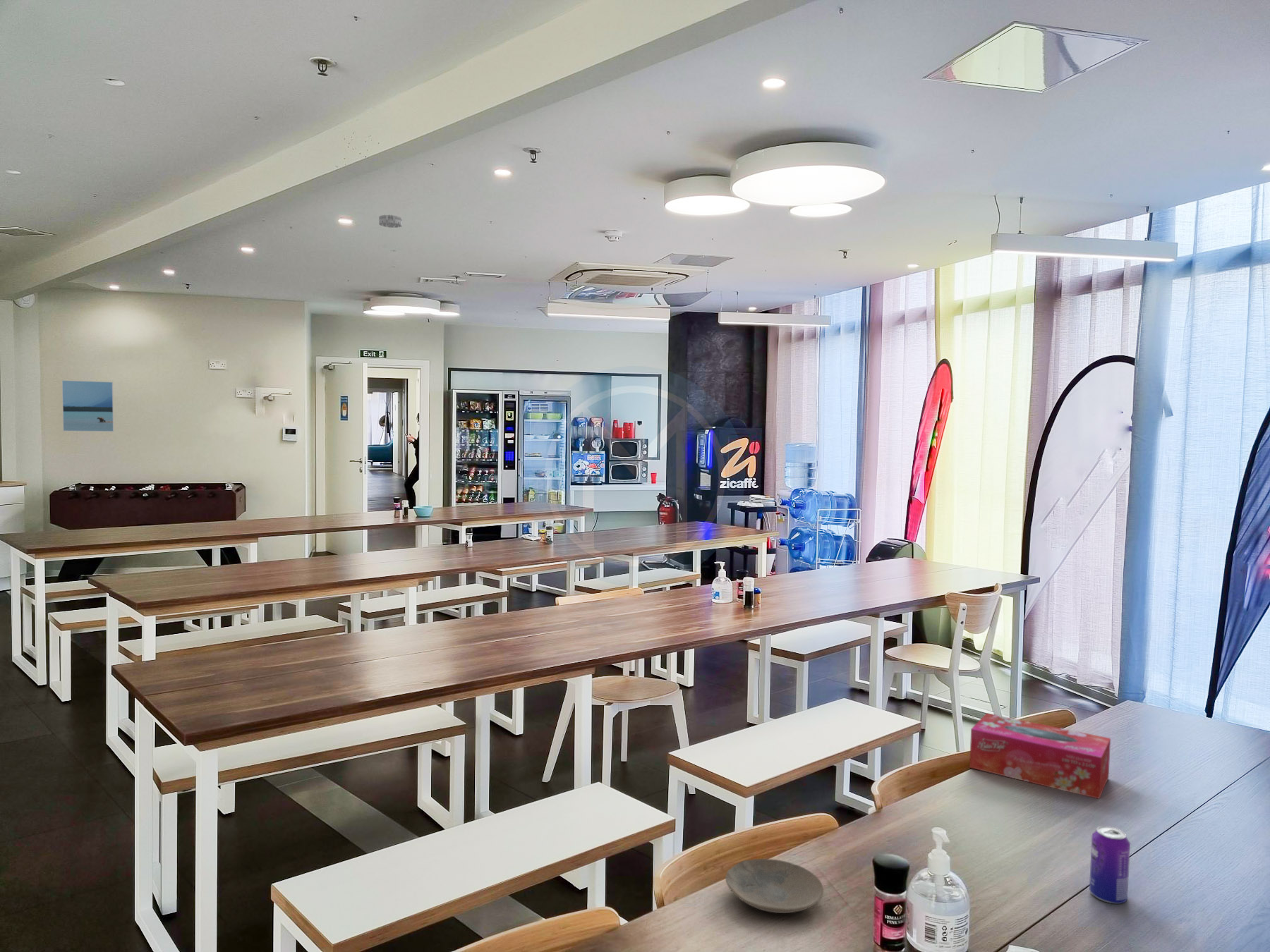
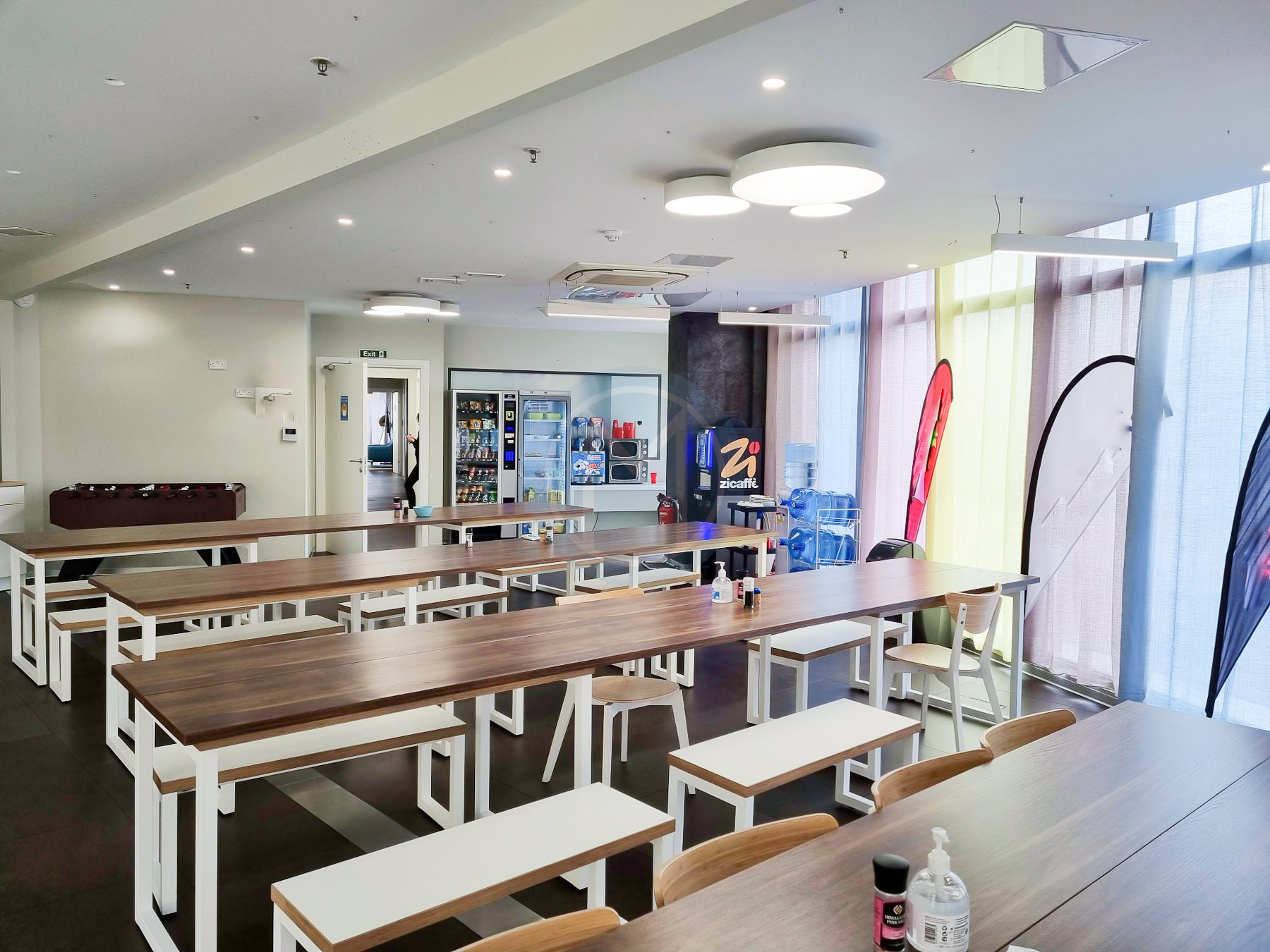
- smoke detector [378,214,403,228]
- beverage can [1089,826,1131,905]
- plate [725,858,824,914]
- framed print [61,379,114,432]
- tissue box [969,712,1111,800]
